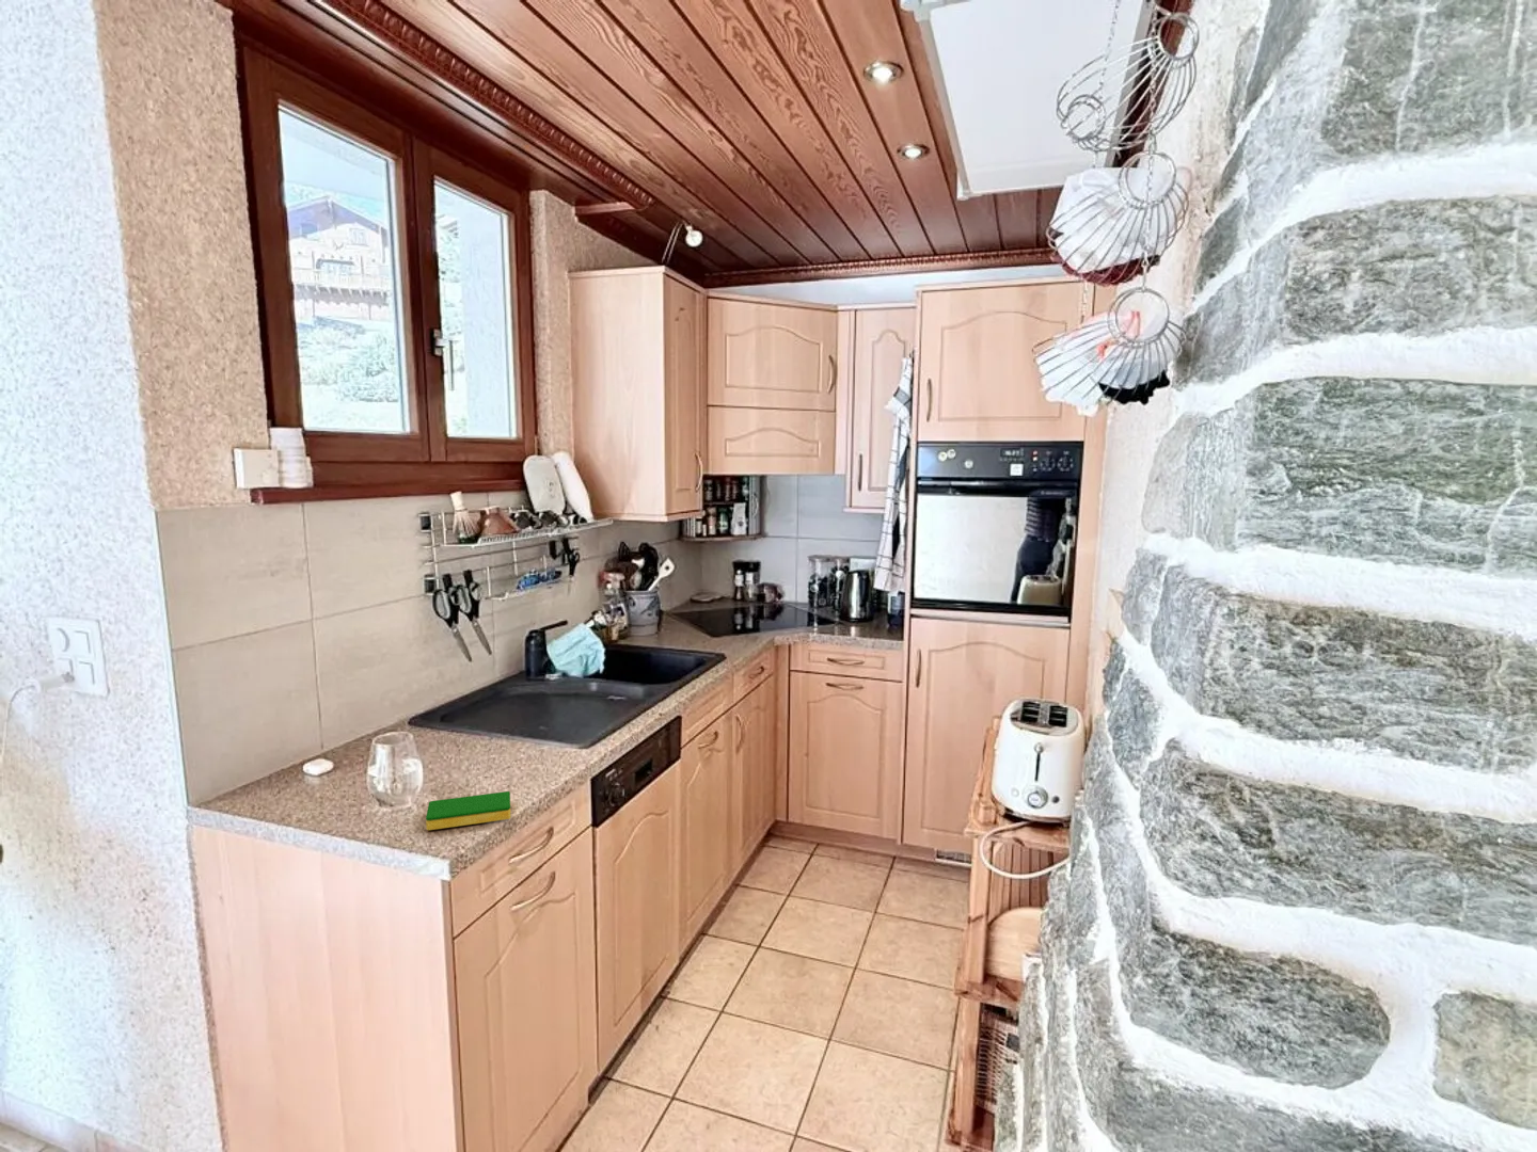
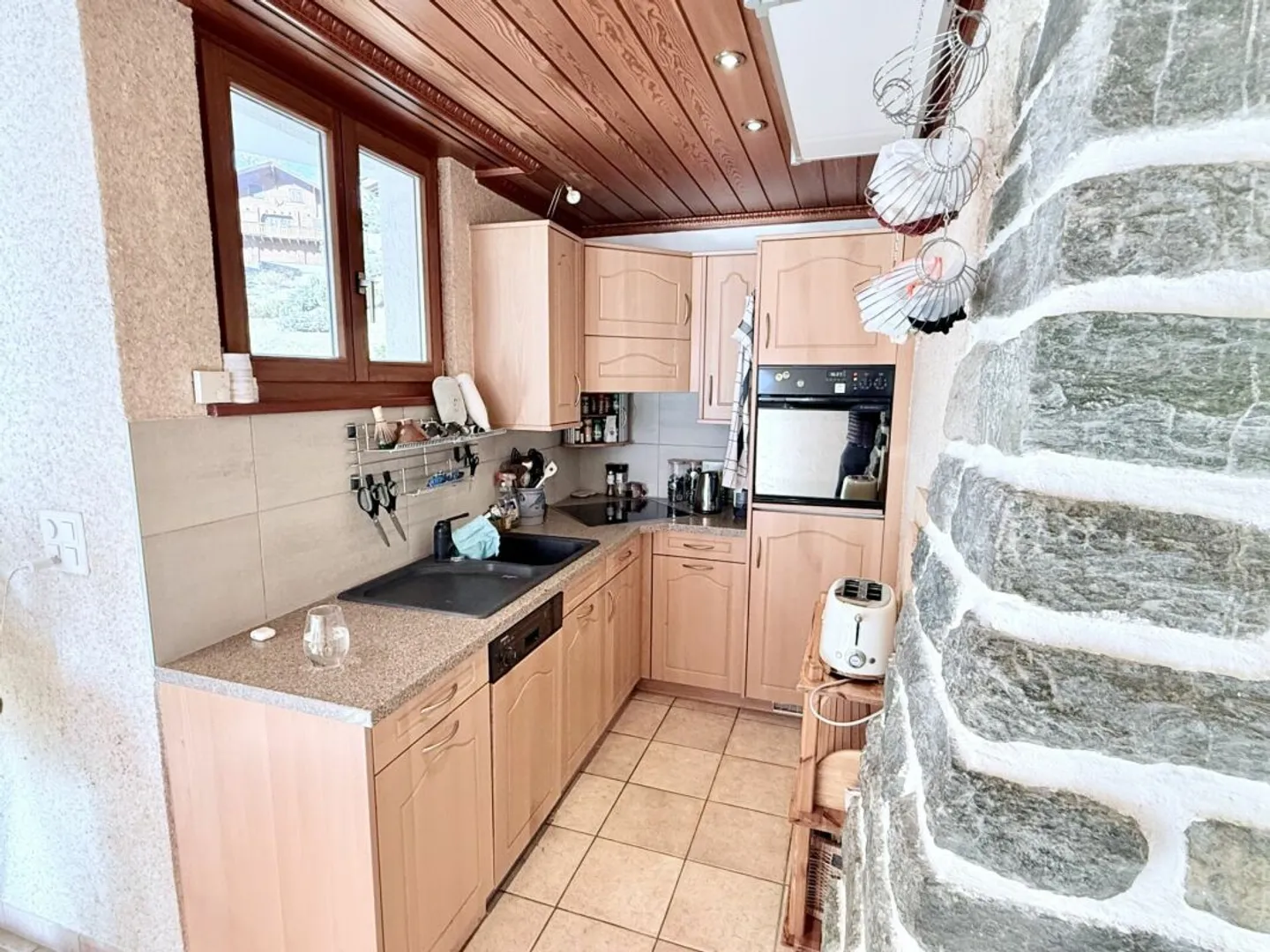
- dish sponge [425,790,511,831]
